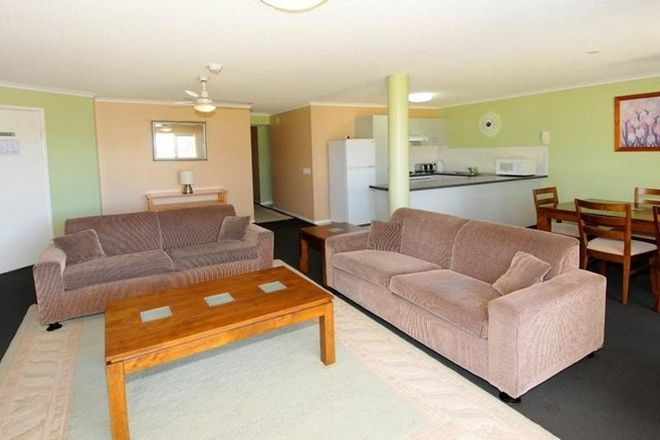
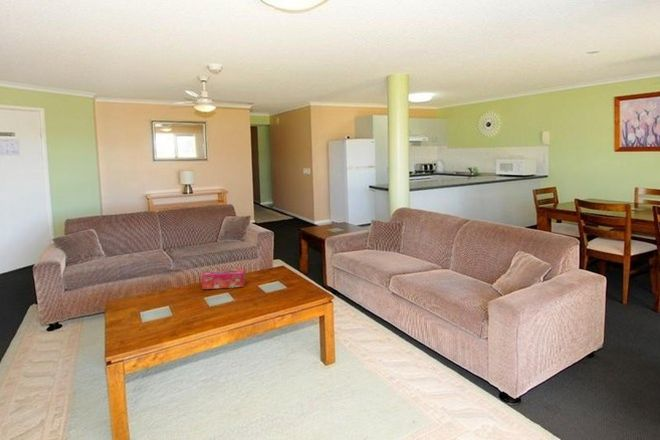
+ tissue box [200,268,246,290]
